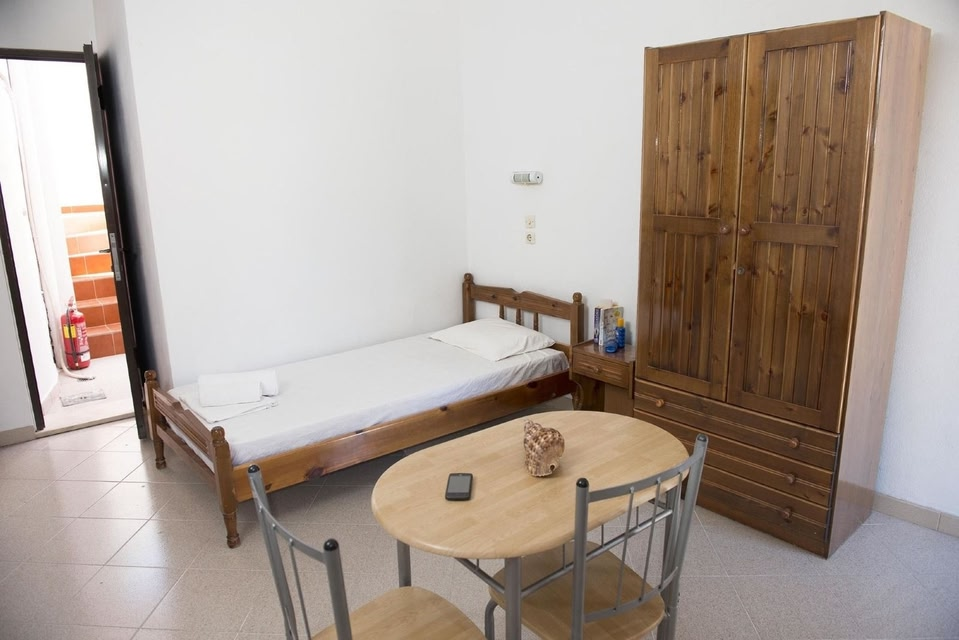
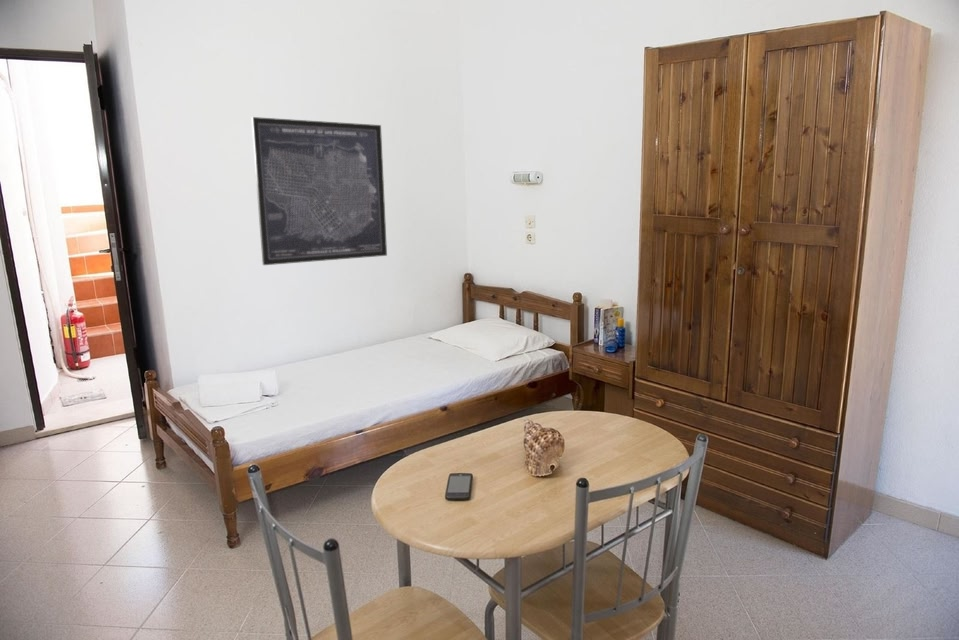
+ wall art [250,116,388,266]
